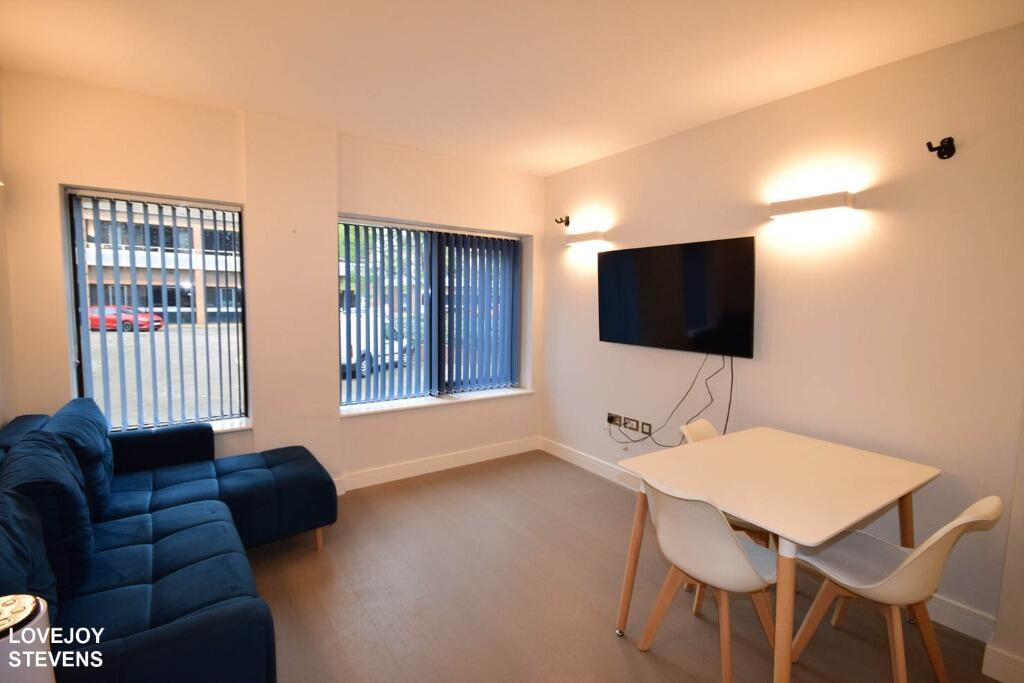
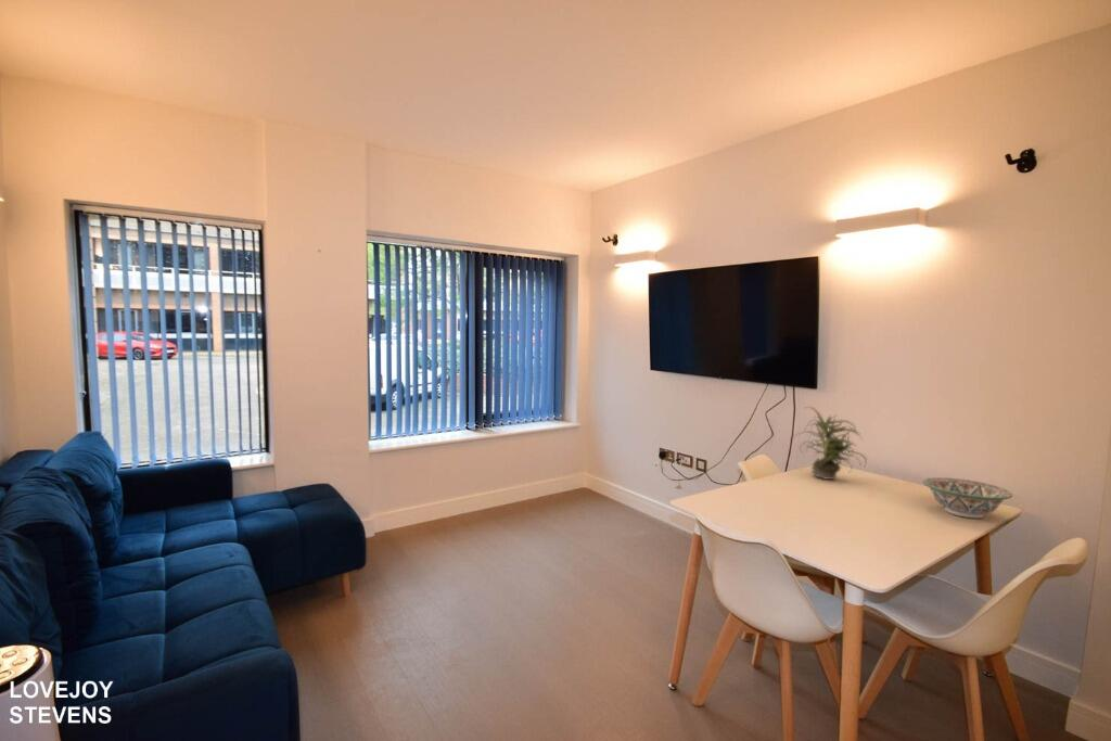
+ potted plant [790,406,868,481]
+ decorative bowl [922,476,1013,519]
